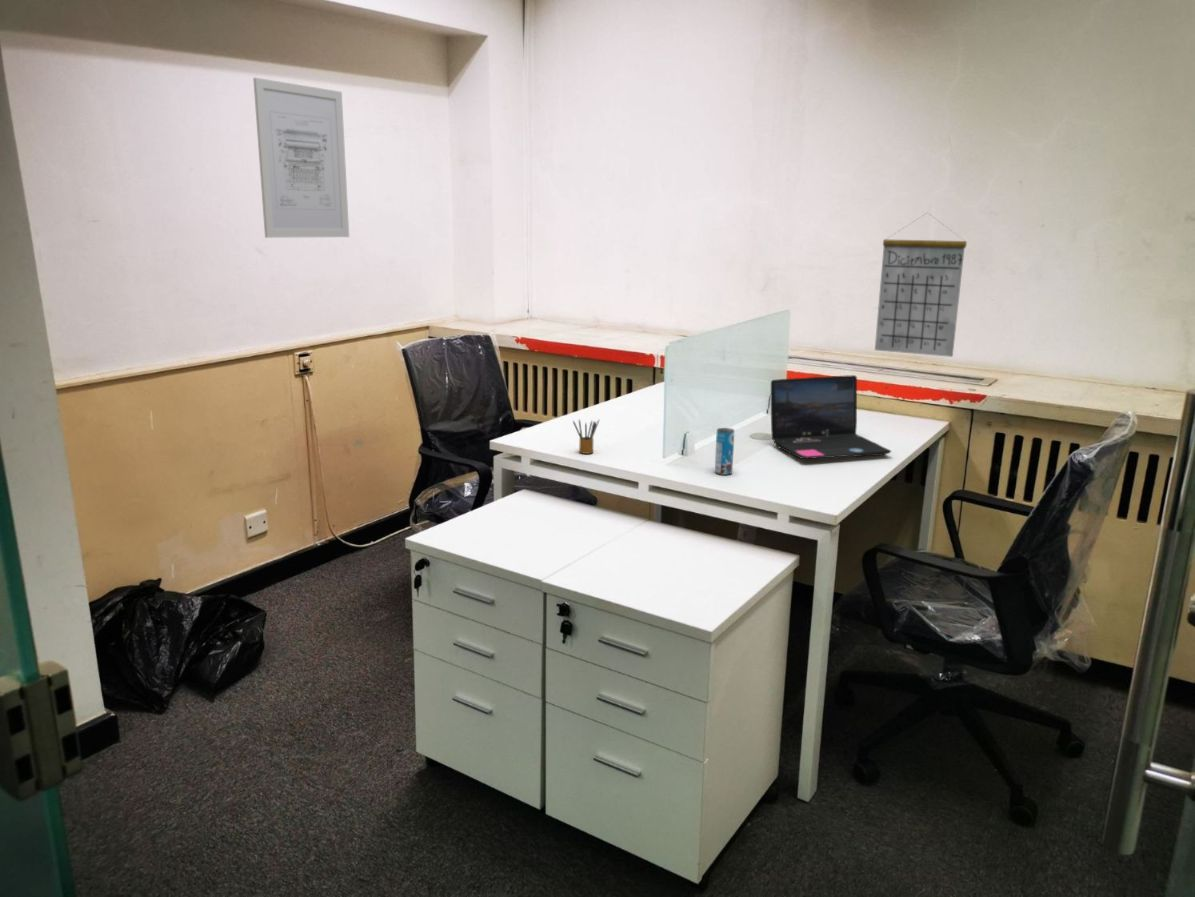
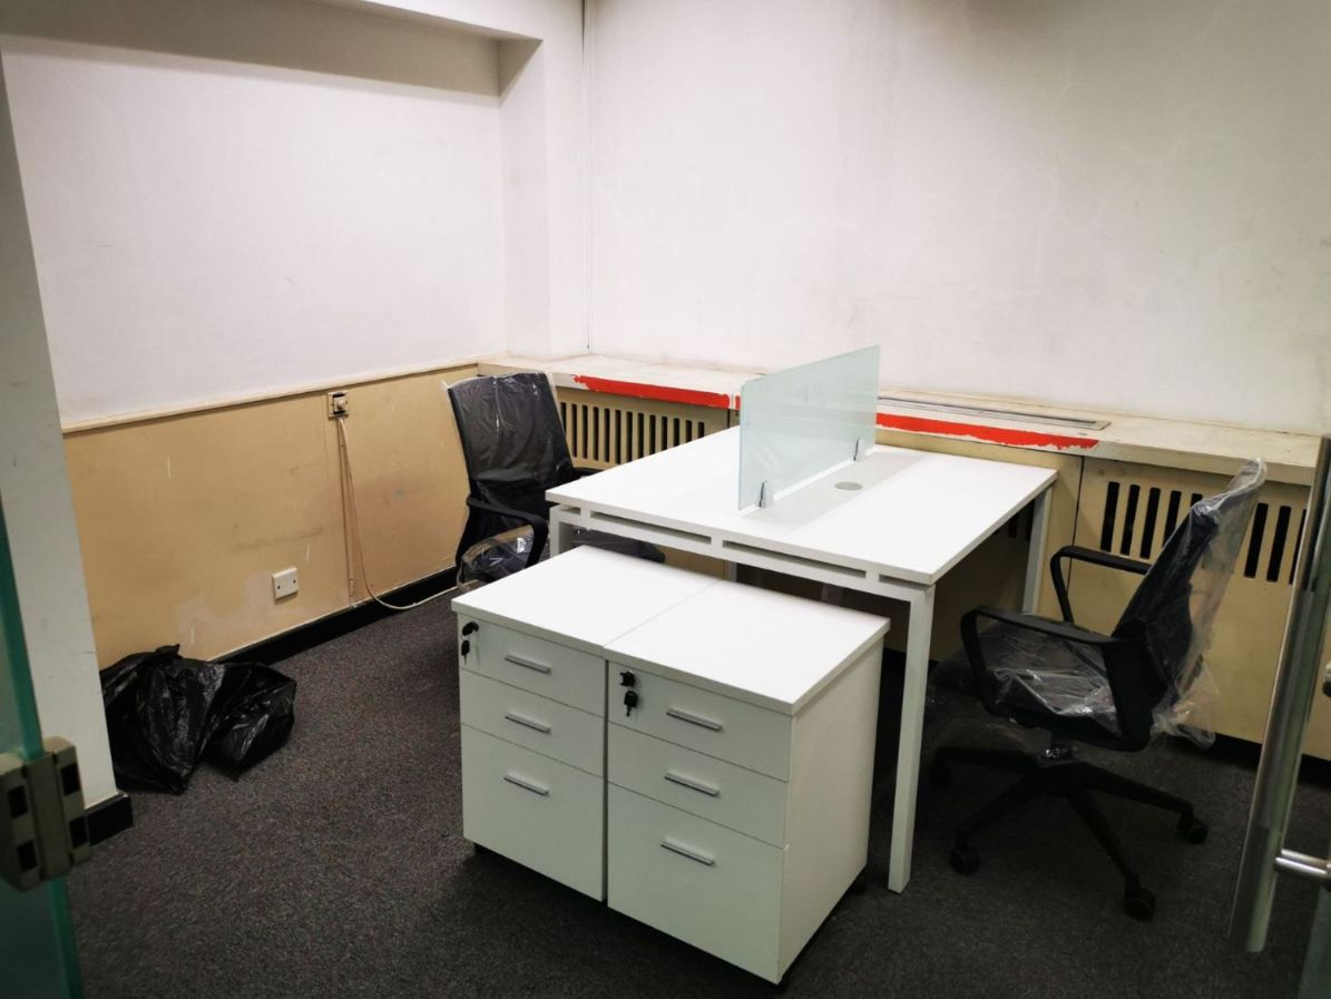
- laptop [770,374,892,460]
- pencil box [572,418,600,455]
- wall art [252,77,350,239]
- beverage can [714,427,736,476]
- calendar [874,212,968,358]
